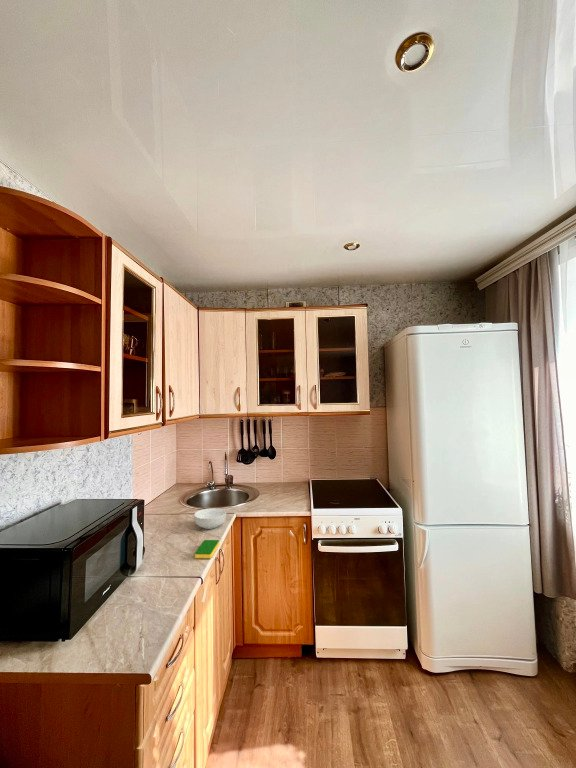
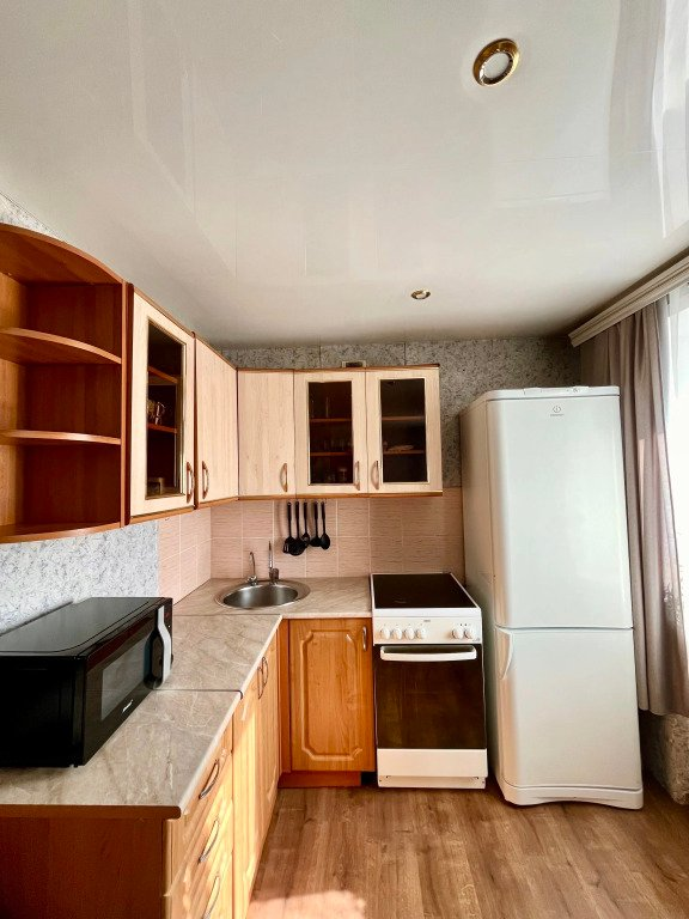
- cereal bowl [193,507,227,530]
- dish sponge [194,539,220,559]
